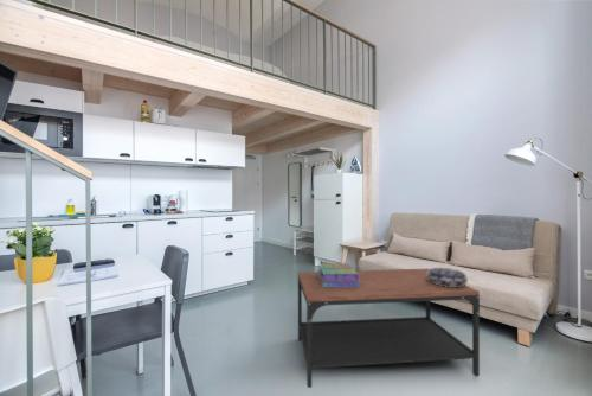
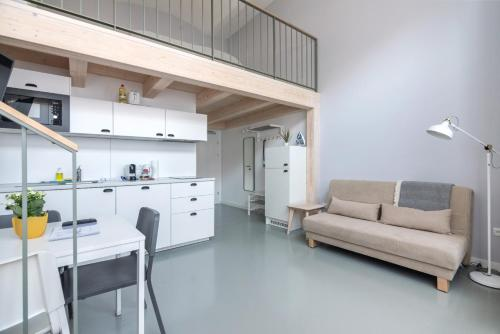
- decorative bowl [426,267,469,287]
- coffee table [297,268,481,389]
- stack of books [317,262,361,287]
